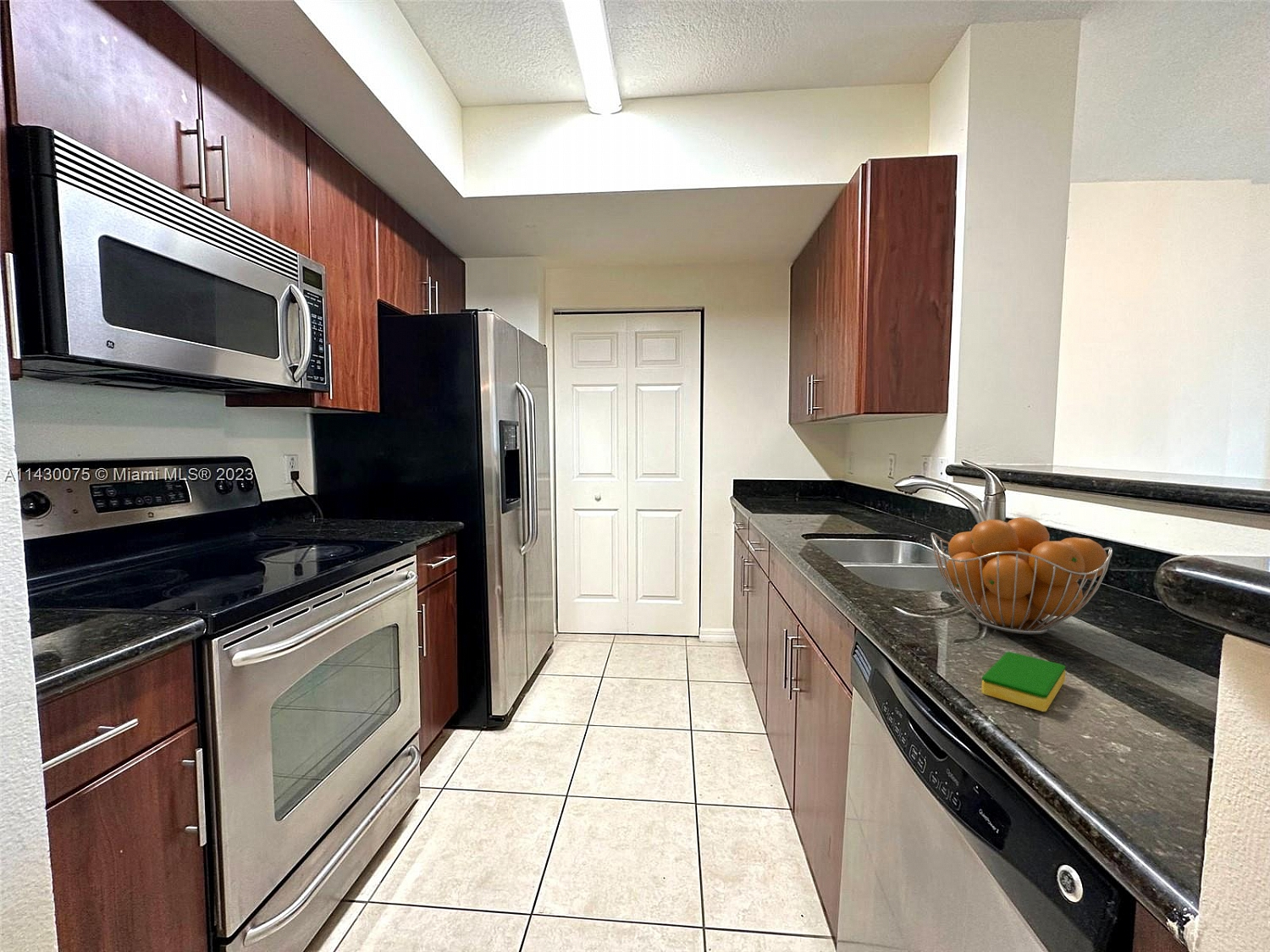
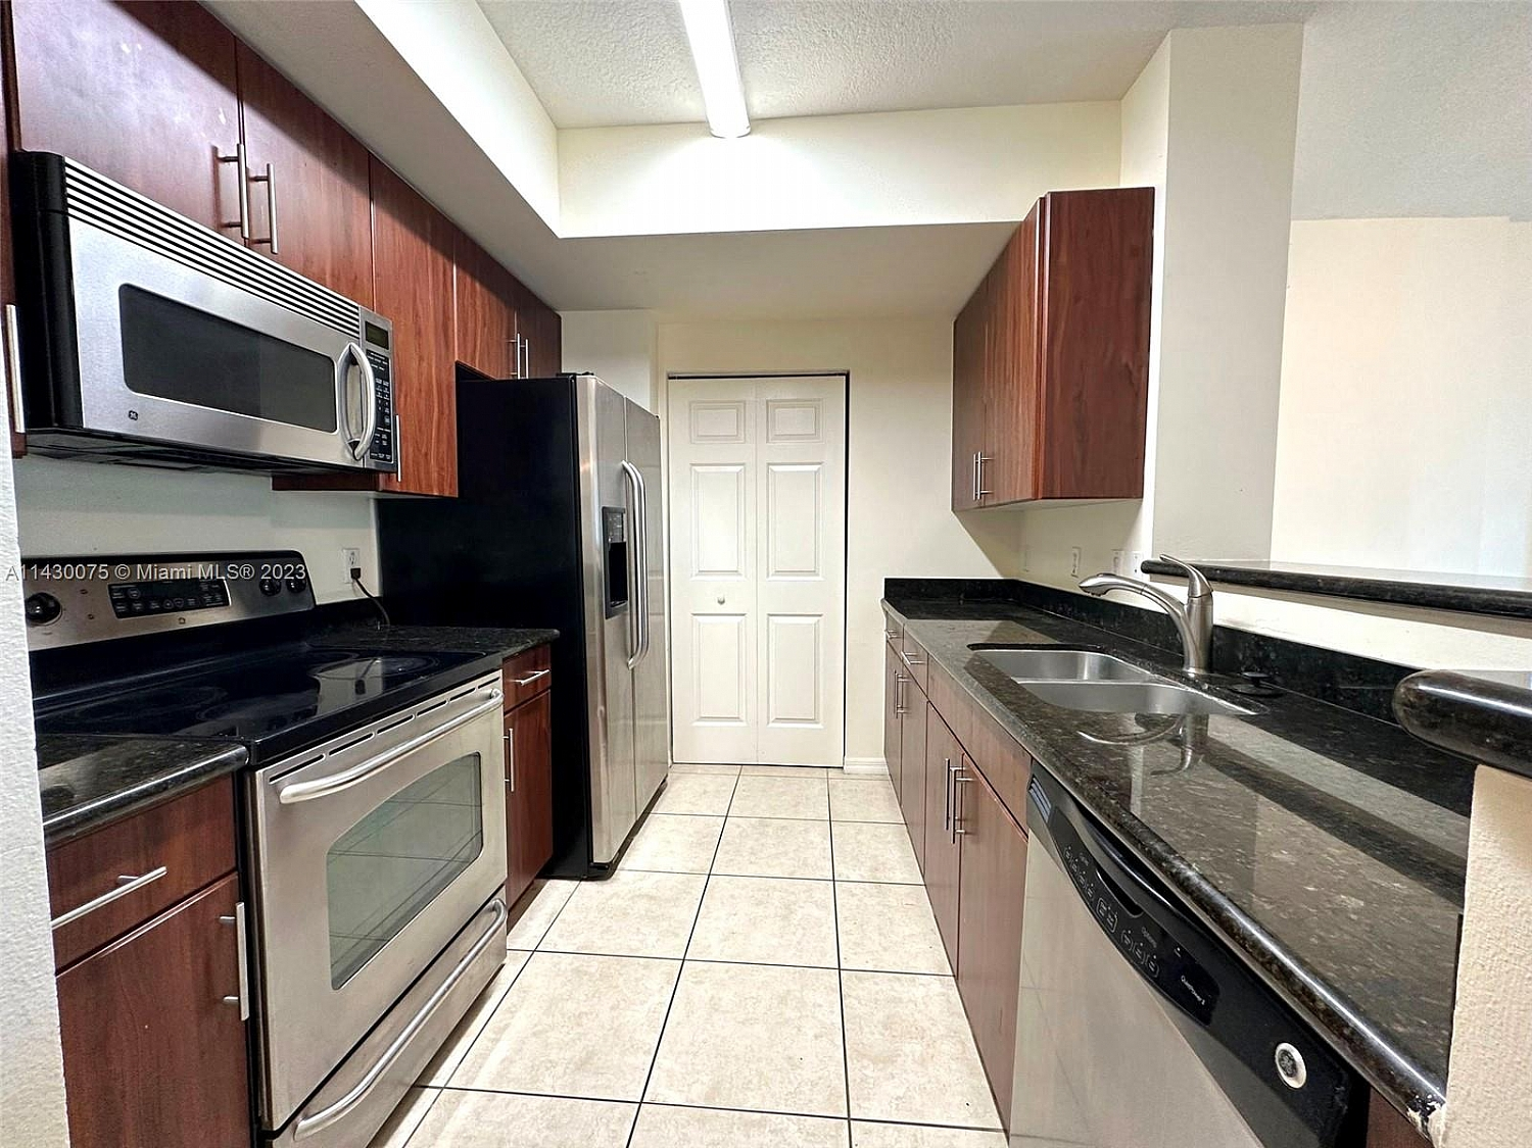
- fruit basket [930,516,1113,636]
- dish sponge [980,651,1066,713]
